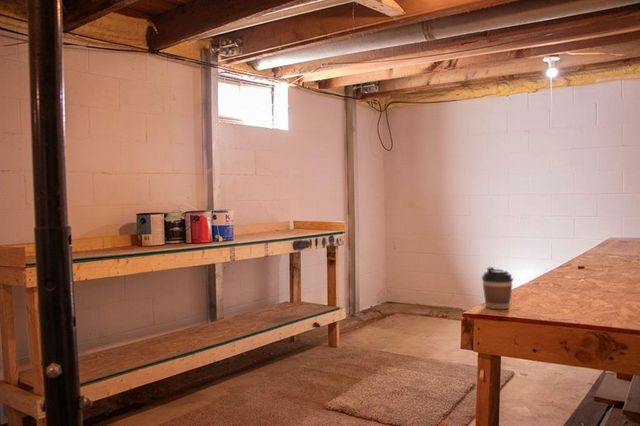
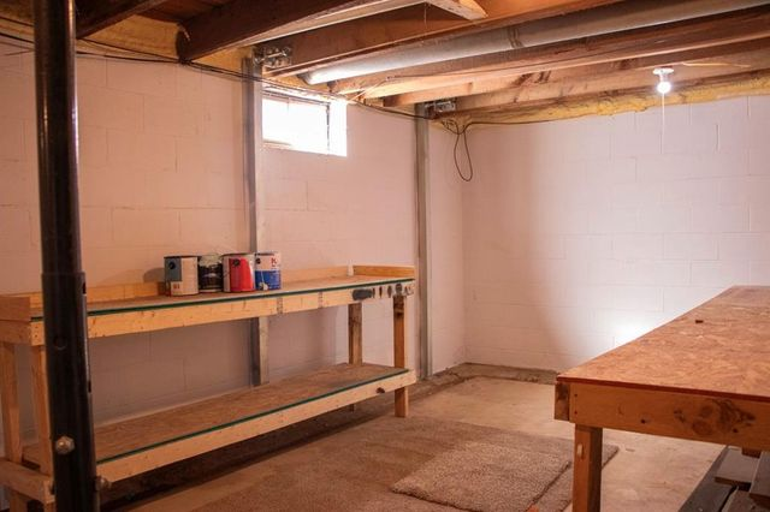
- coffee cup [481,266,514,310]
